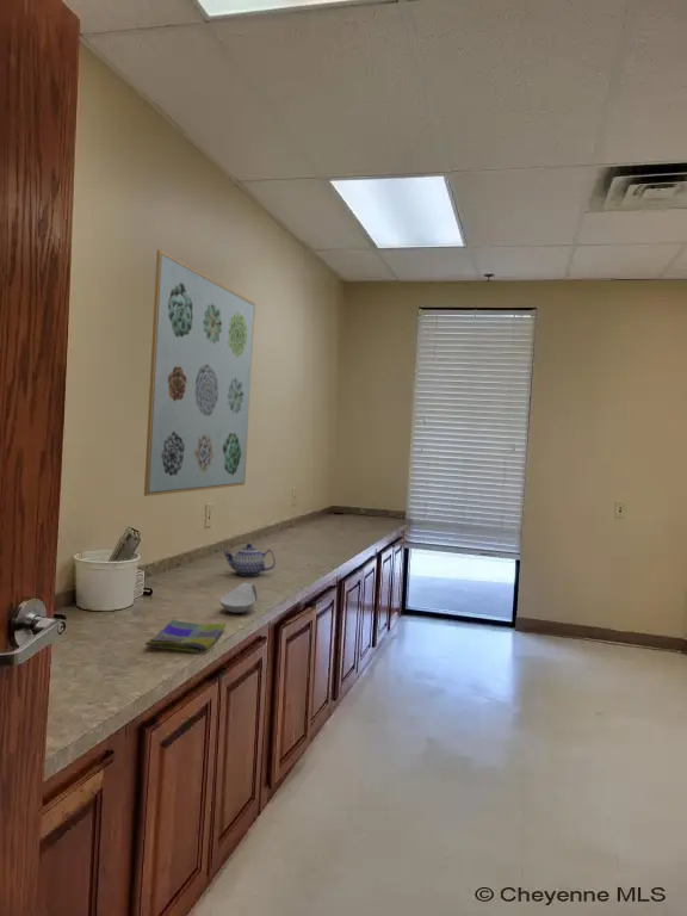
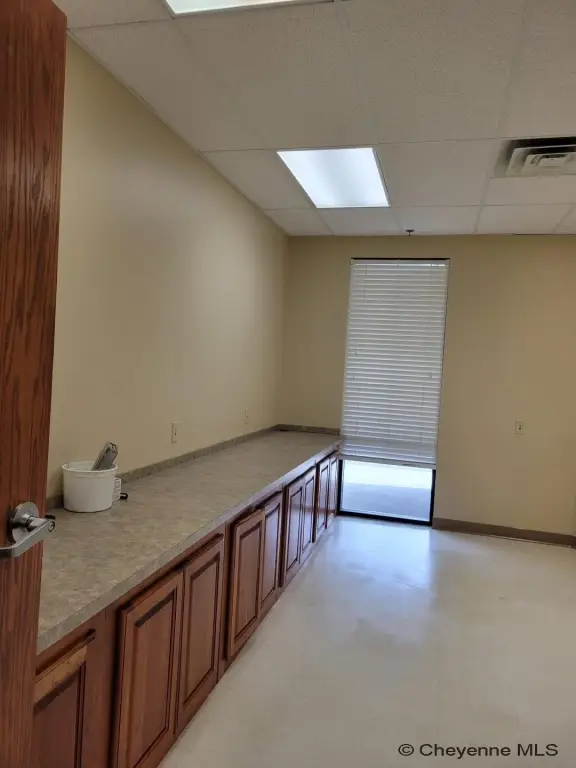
- wall art [143,249,256,497]
- teapot [223,543,277,577]
- spoon rest [218,582,259,614]
- dish towel [144,619,227,654]
